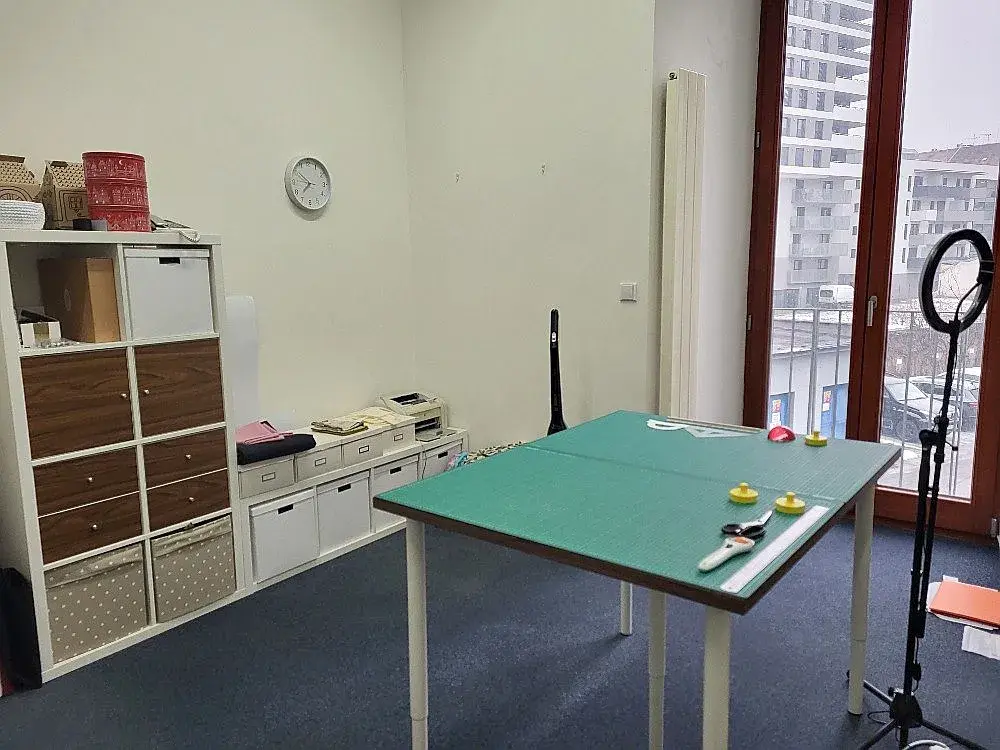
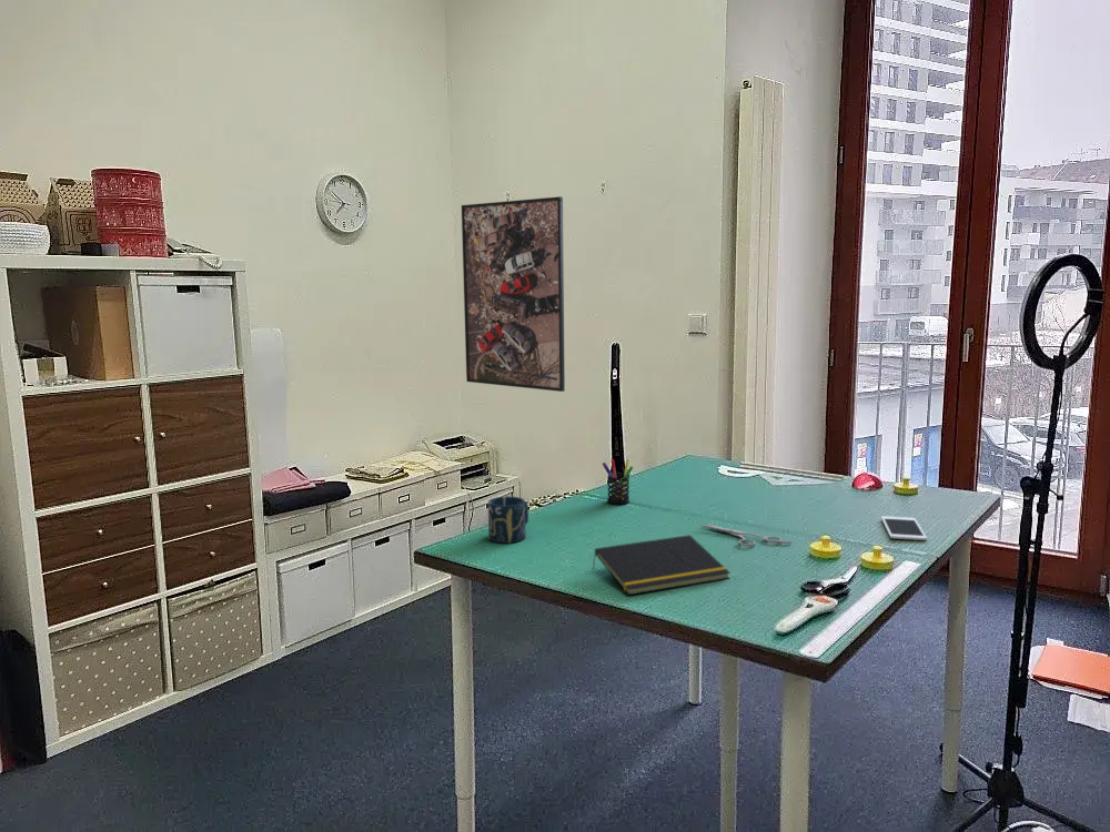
+ cup [487,496,529,545]
+ scissors [699,522,793,547]
+ pen holder [602,458,634,506]
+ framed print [461,195,566,393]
+ notepad [592,534,731,596]
+ cell phone [880,515,928,541]
